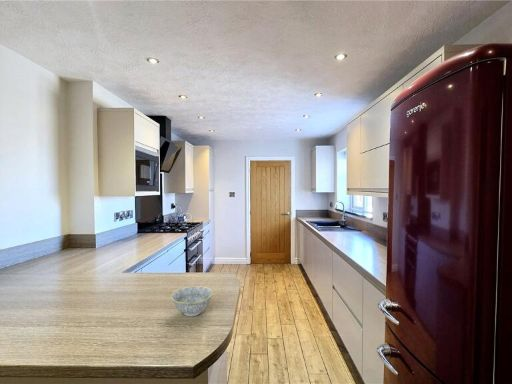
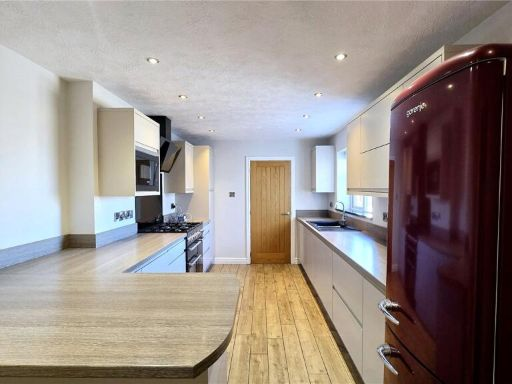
- bowl [170,285,214,317]
